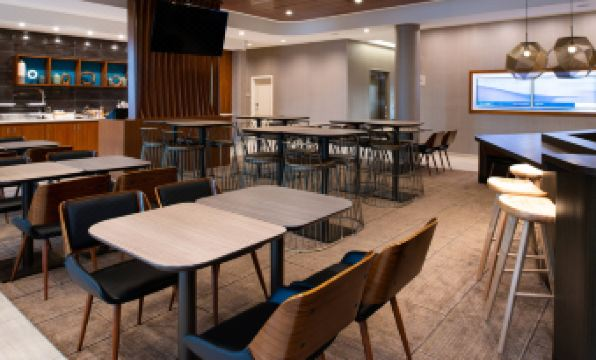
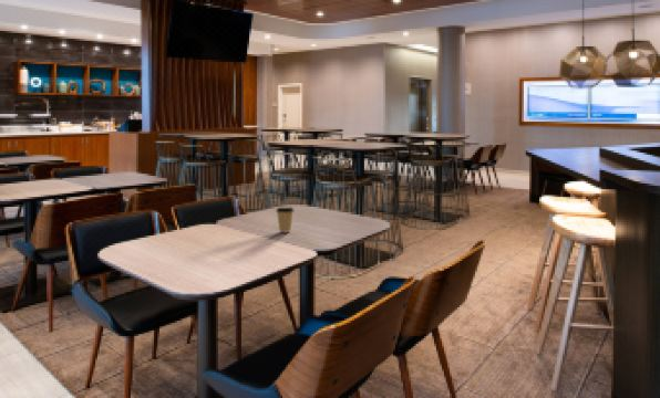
+ coffee cup [275,207,296,233]
